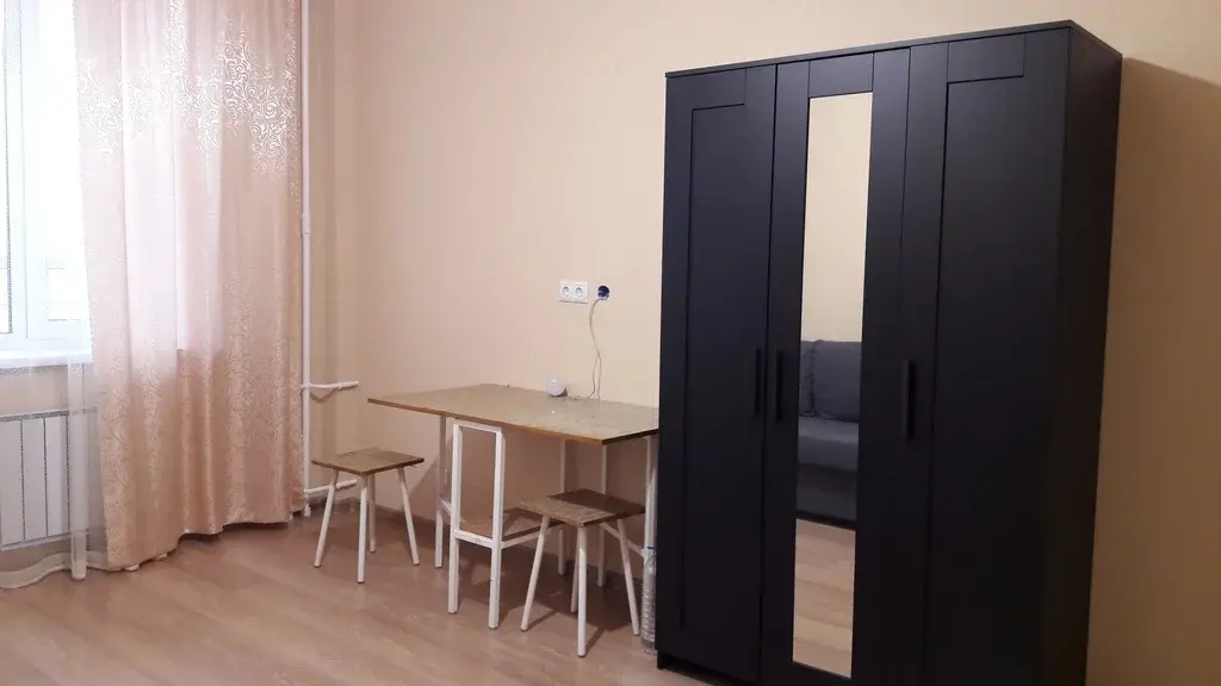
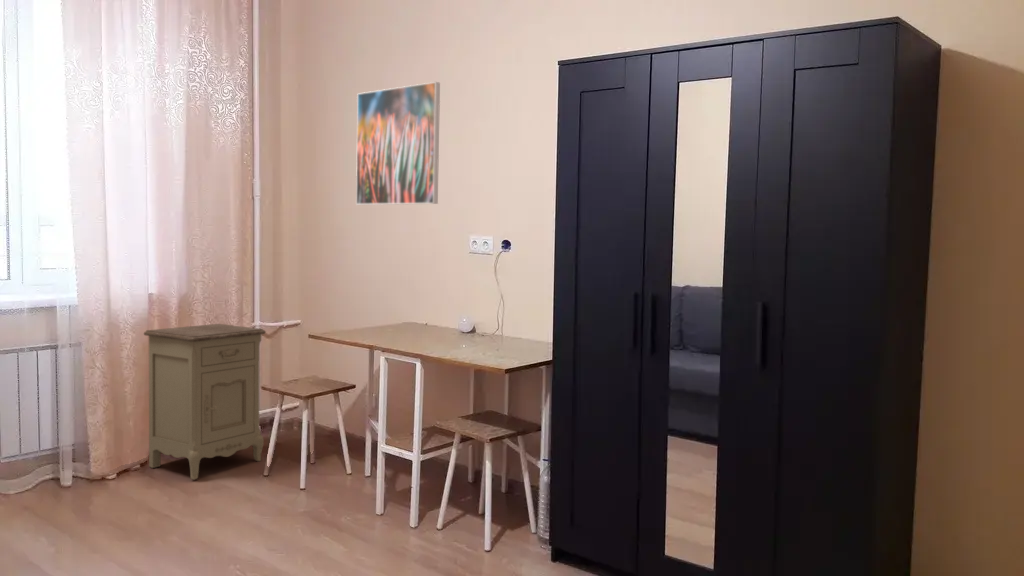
+ nightstand [143,323,267,480]
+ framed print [355,81,441,206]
